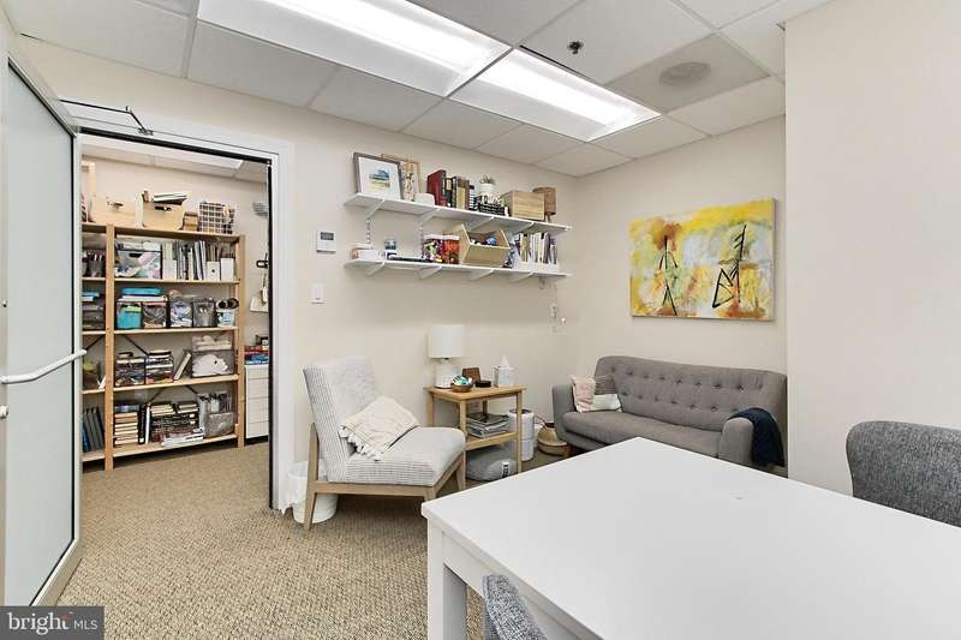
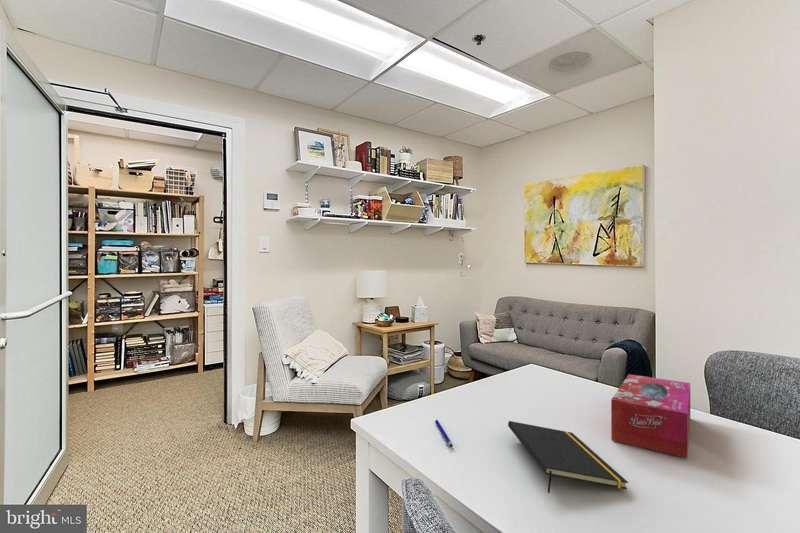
+ notepad [507,420,629,494]
+ pen [434,419,454,448]
+ tissue box [610,373,691,459]
